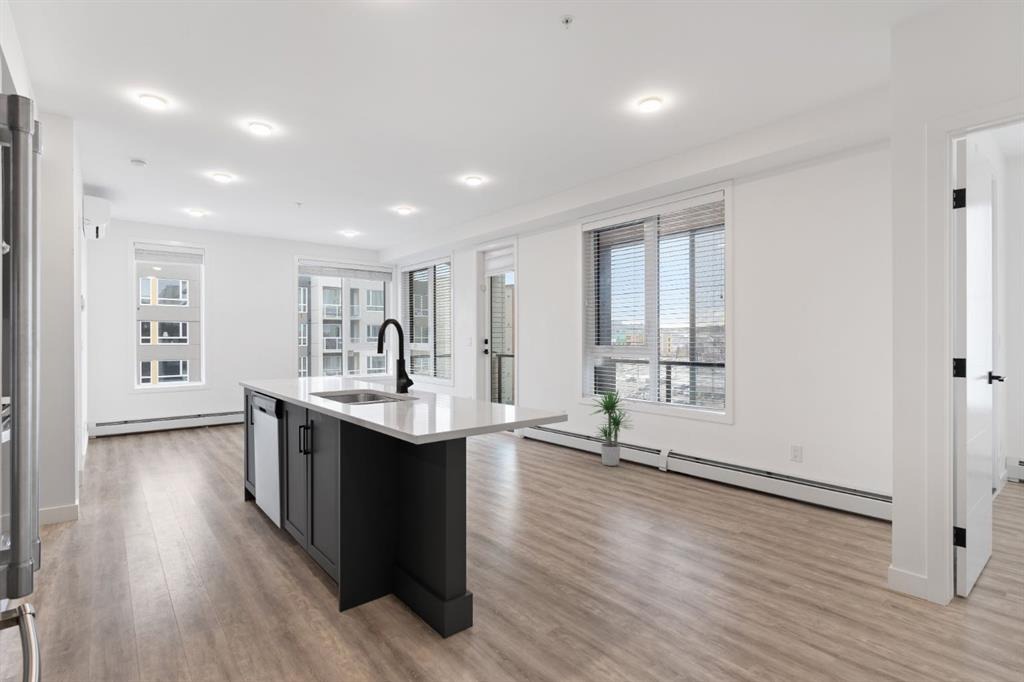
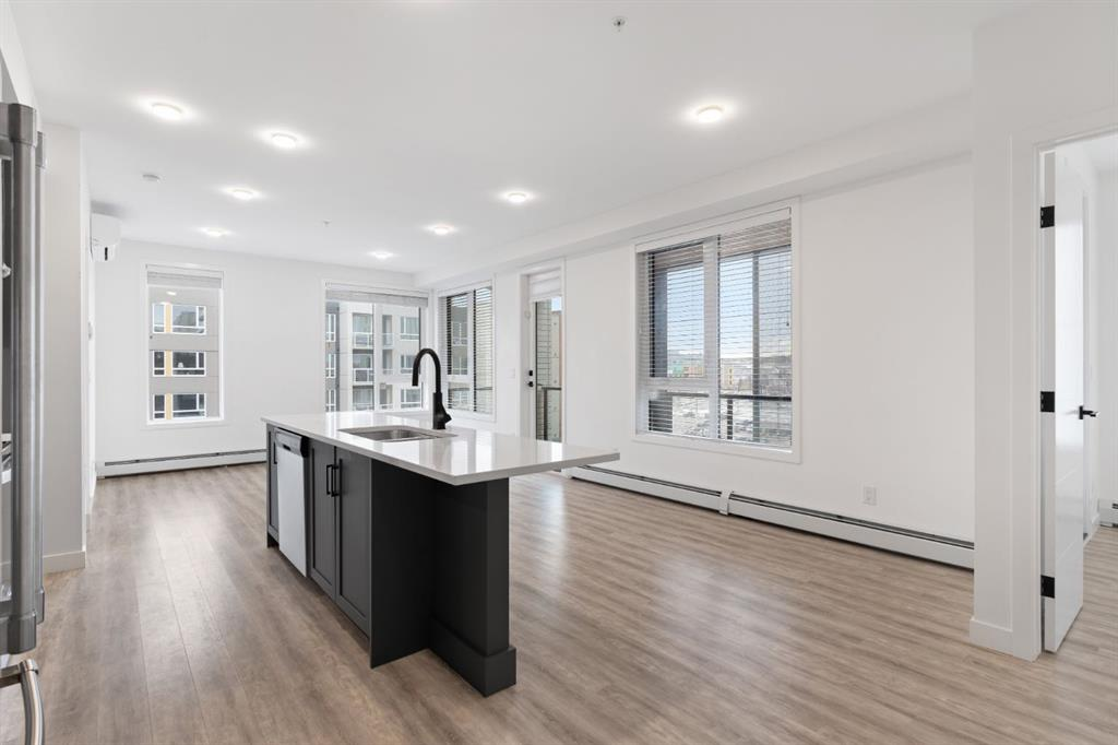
- potted plant [588,388,635,467]
